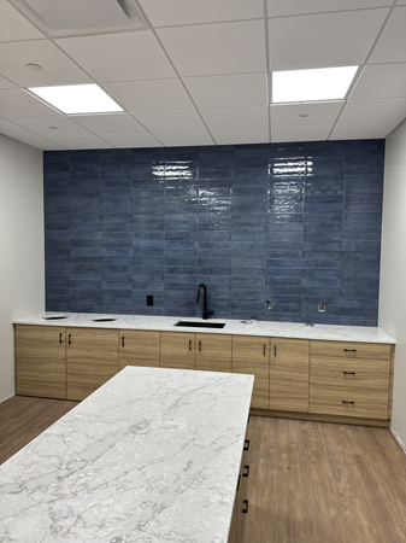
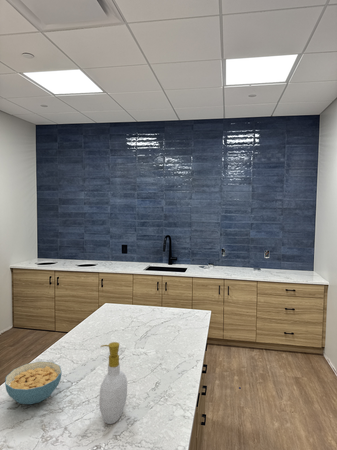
+ soap bottle [98,341,128,425]
+ cereal bowl [4,360,63,405]
